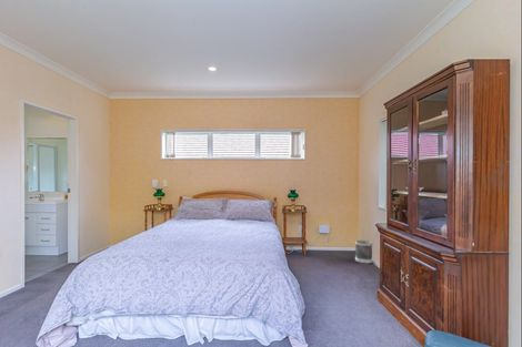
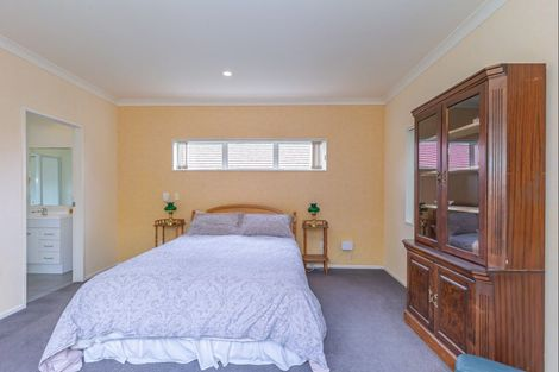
- wastebasket [354,239,374,265]
